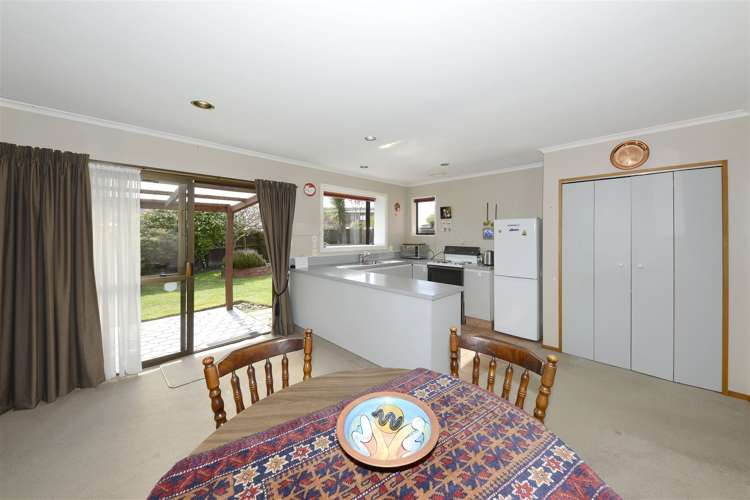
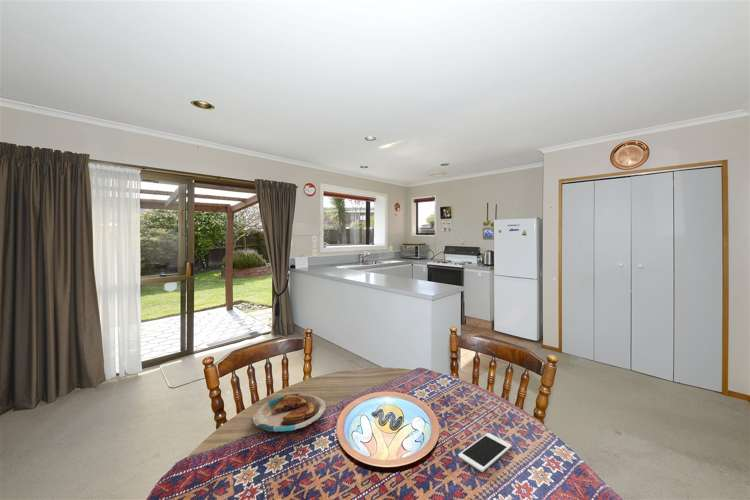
+ cell phone [457,432,512,473]
+ plate [251,393,327,433]
